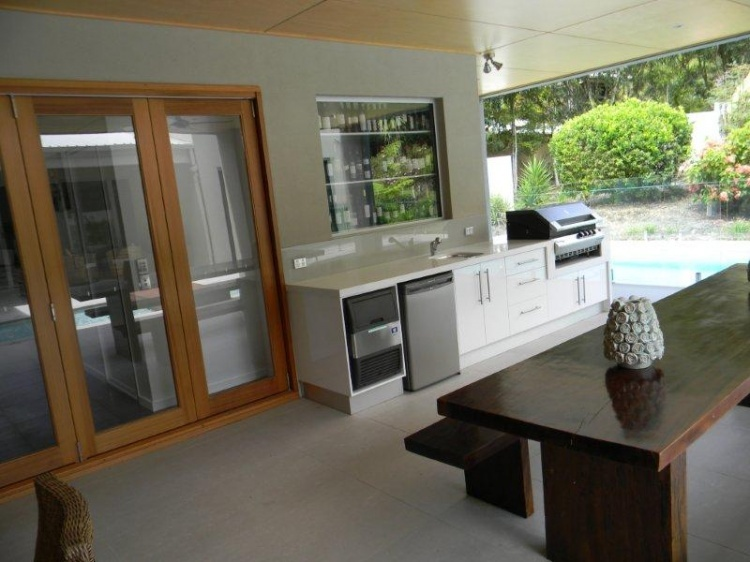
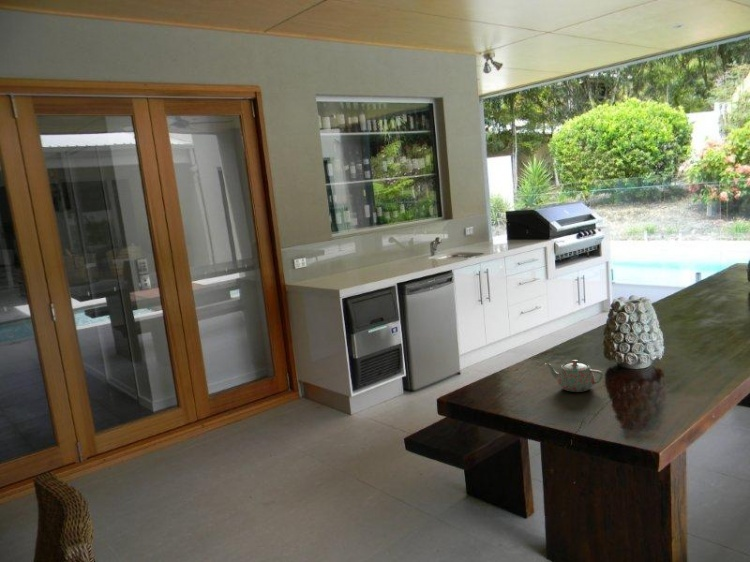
+ teapot [544,359,605,393]
